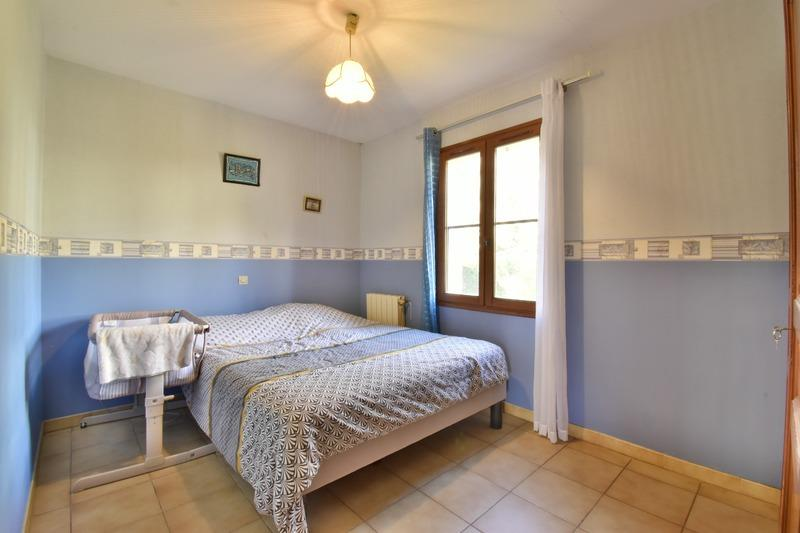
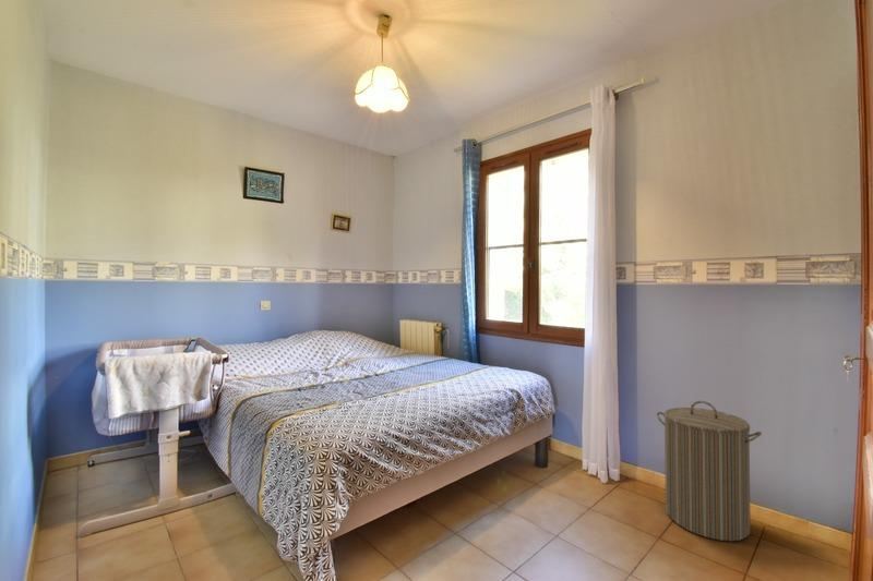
+ laundry hamper [656,400,763,542]
